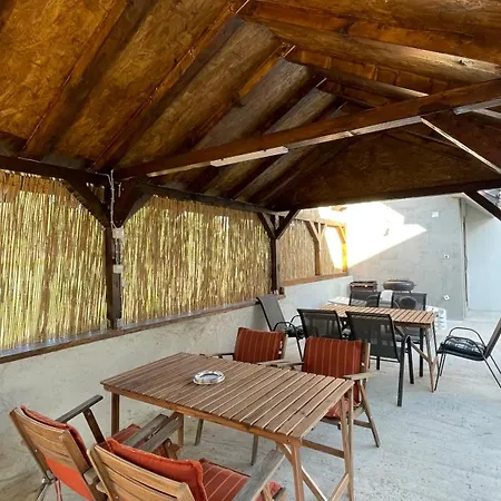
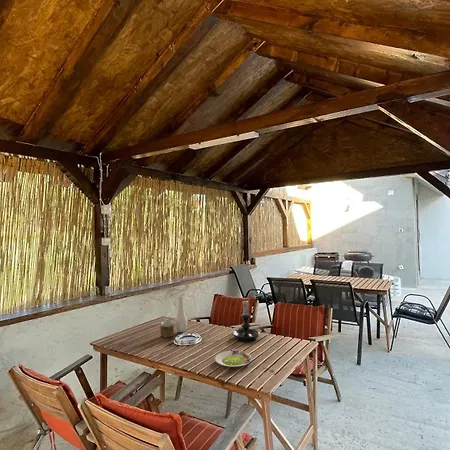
+ candle holder [231,298,260,342]
+ salad plate [214,348,253,368]
+ vase [159,294,188,339]
